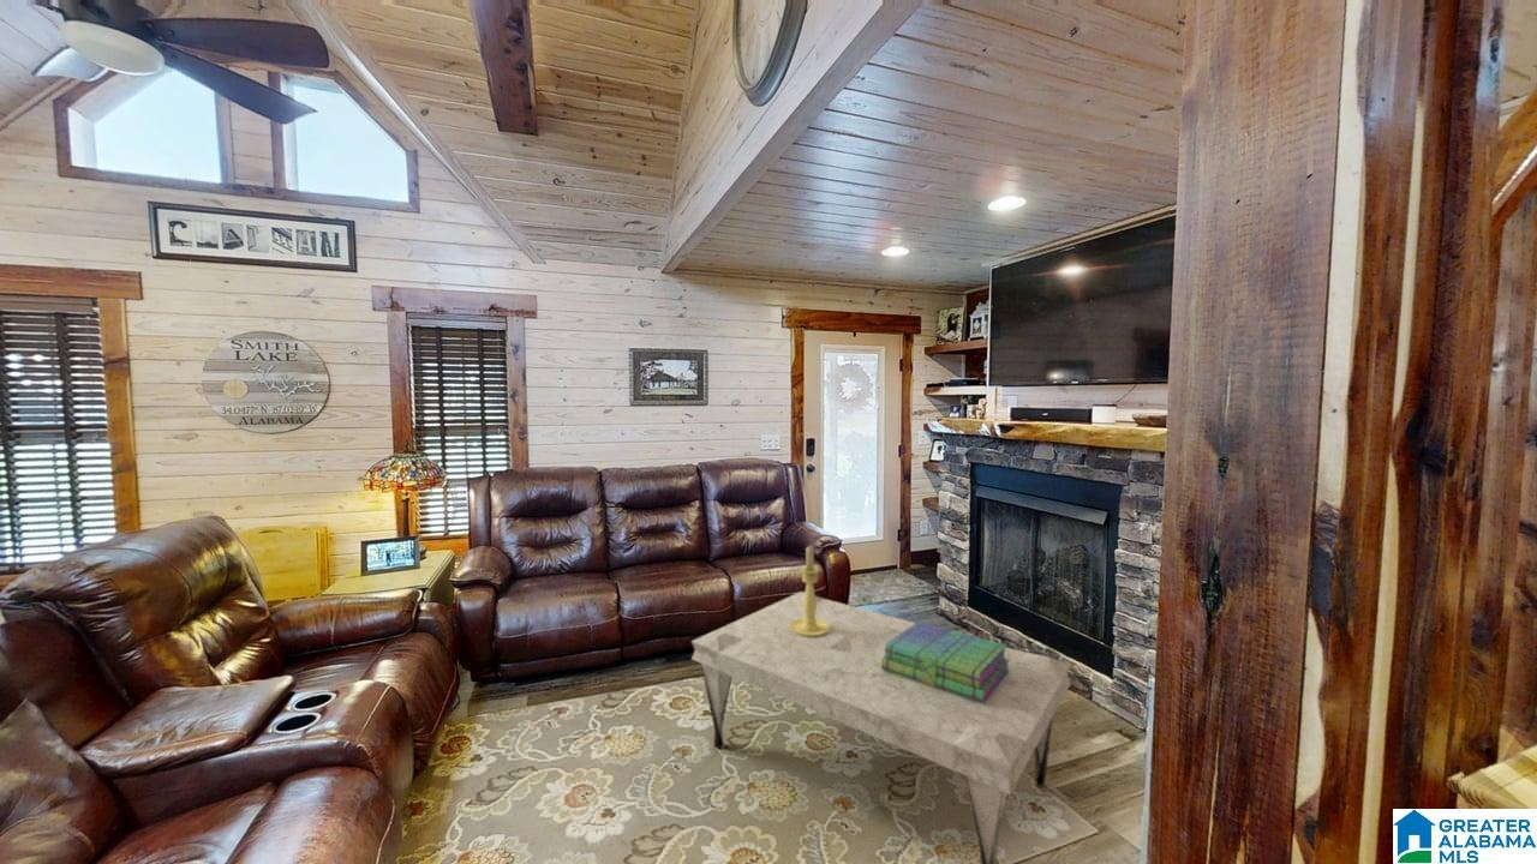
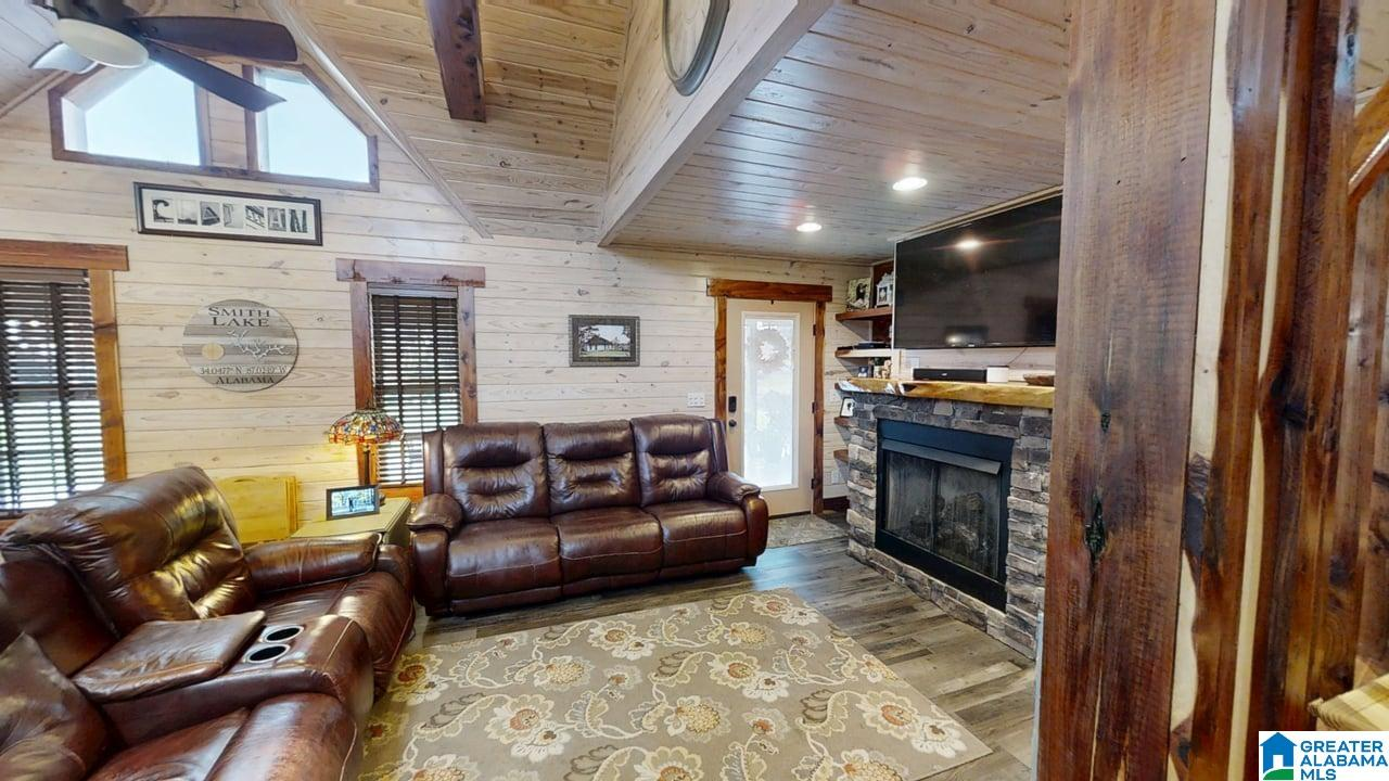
- stack of books [881,620,1010,703]
- candle holder [789,544,830,636]
- coffee table [690,590,1072,864]
